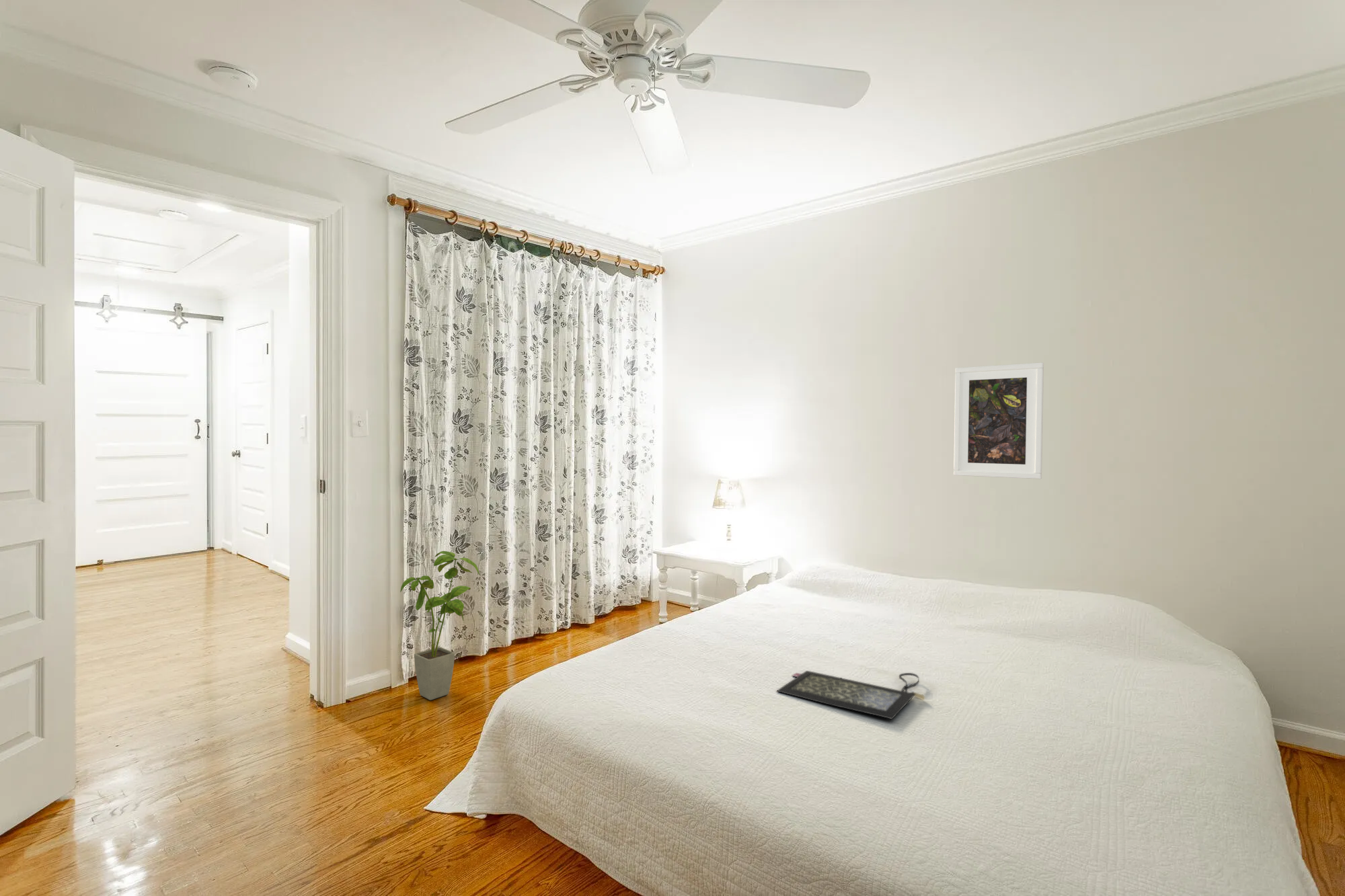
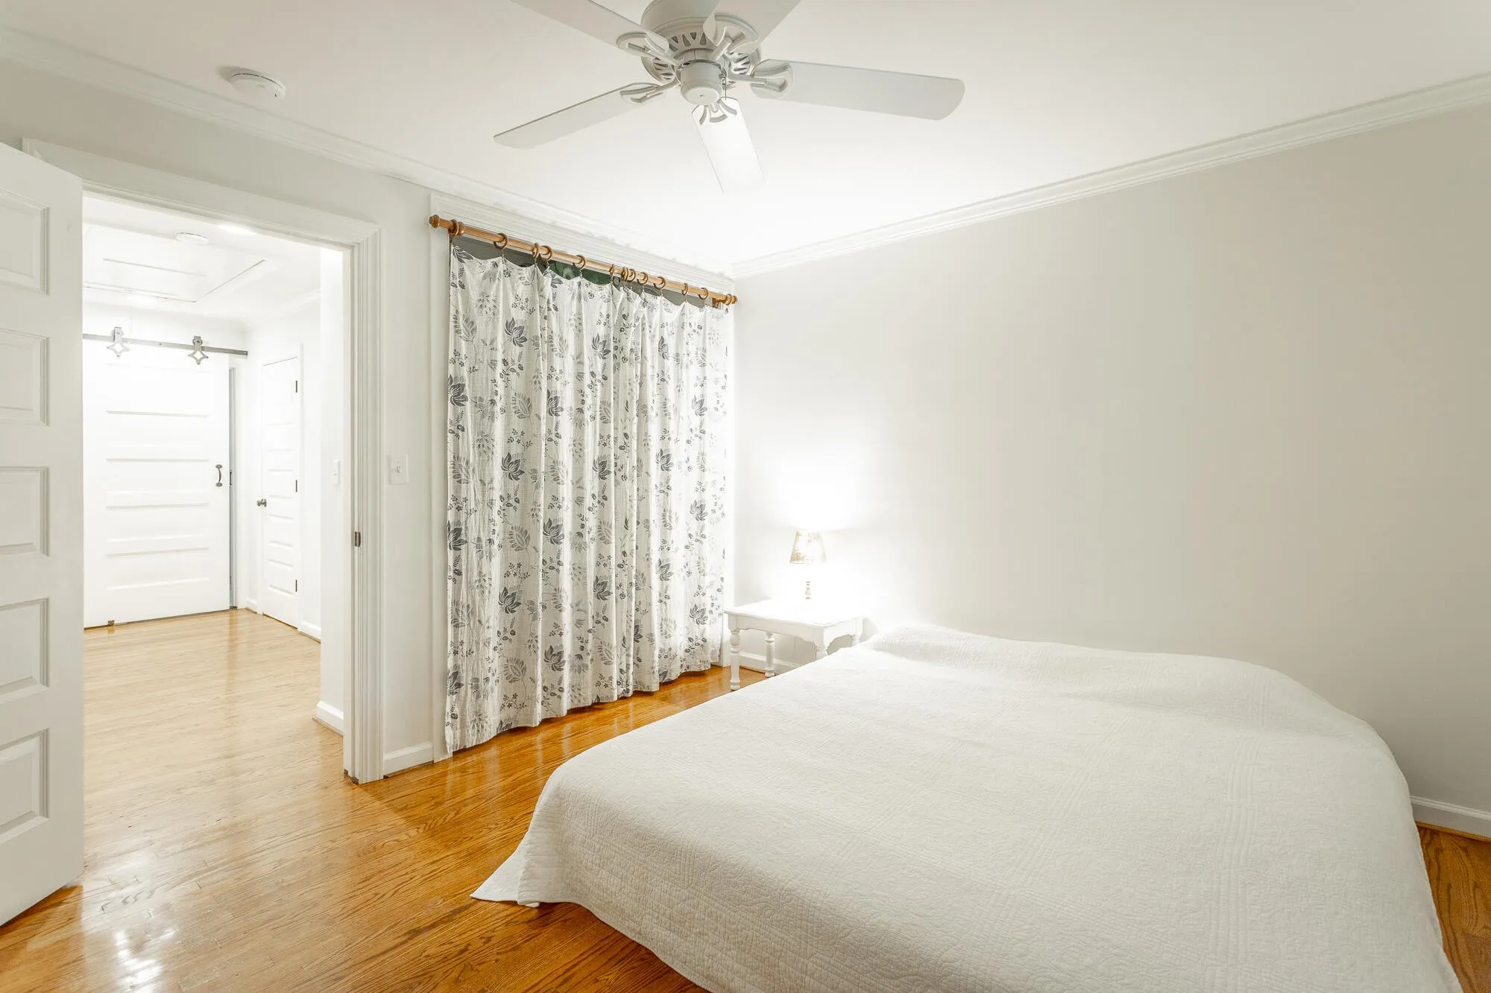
- house plant [399,551,480,700]
- clutch bag [776,670,925,720]
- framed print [953,362,1044,480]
